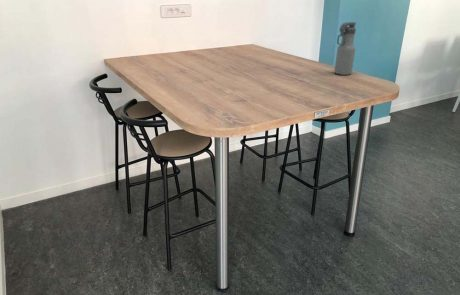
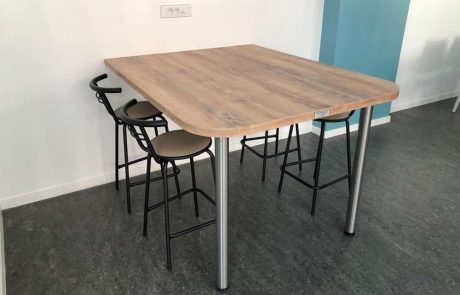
- water bottle [333,21,357,76]
